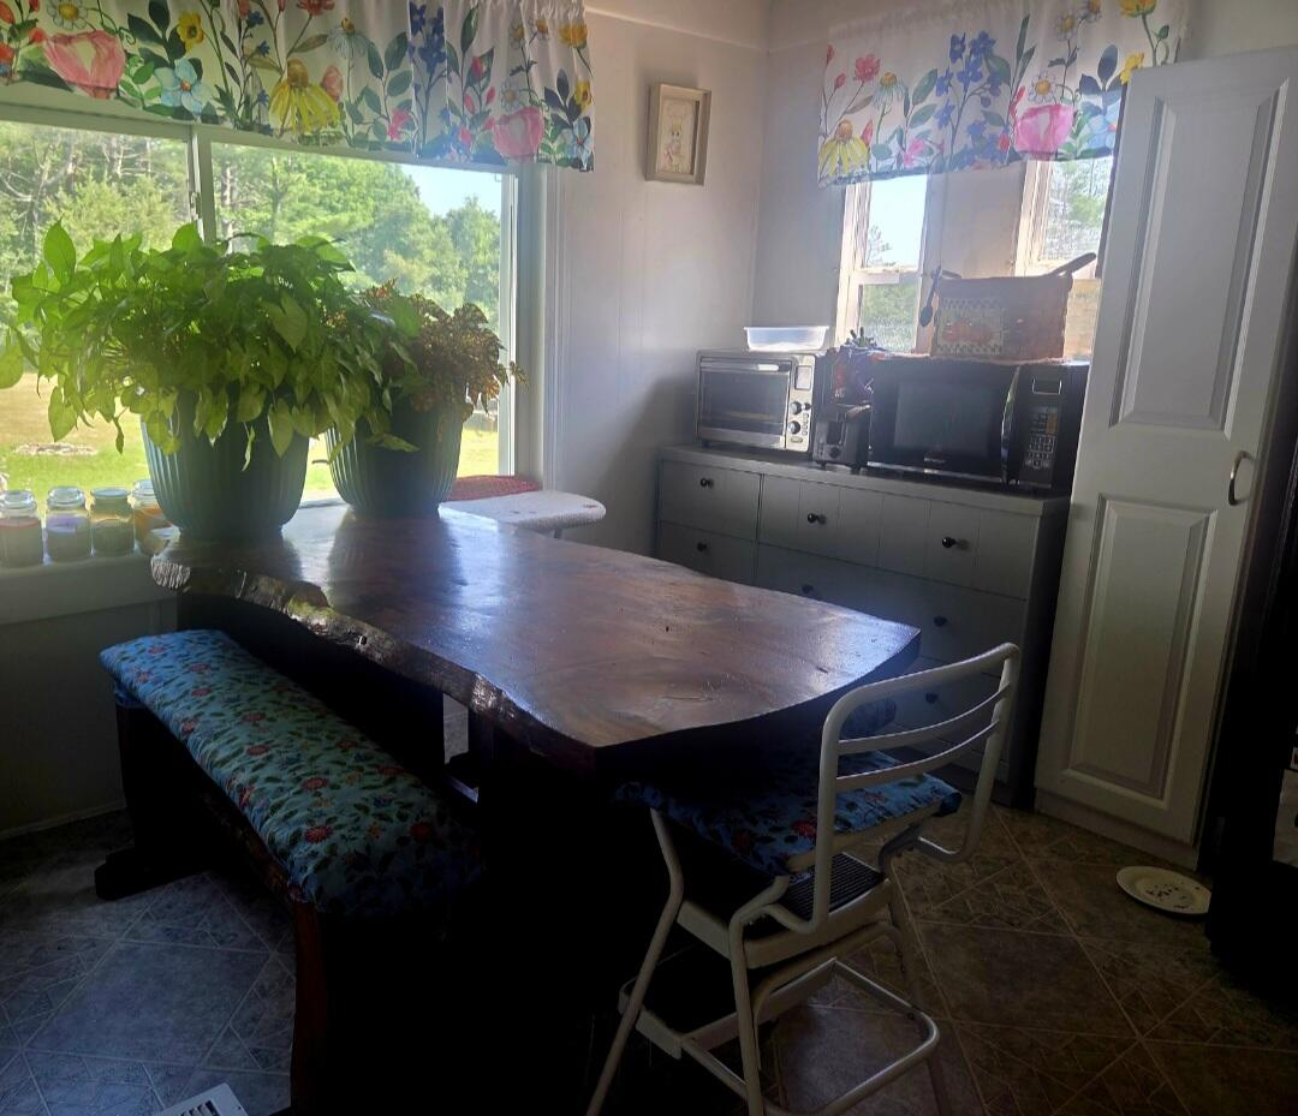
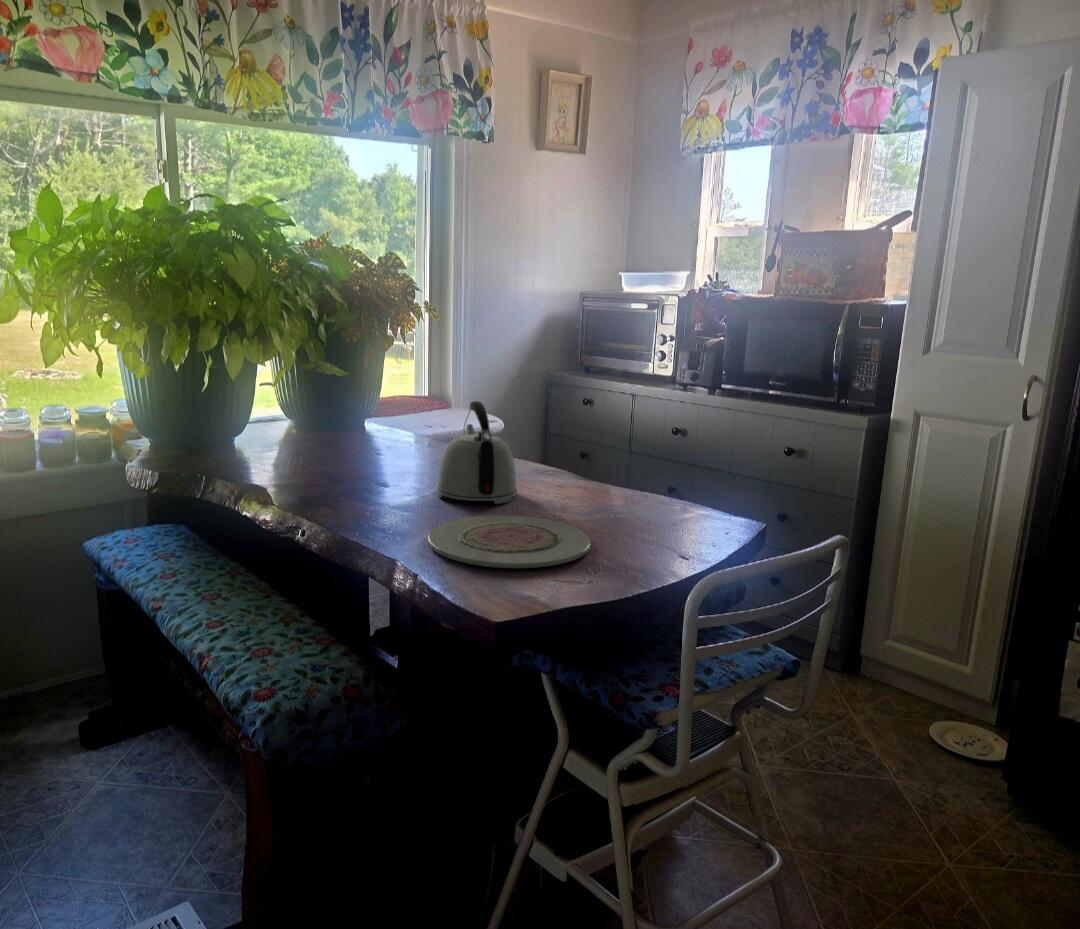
+ plate [427,515,592,569]
+ kettle [436,400,518,505]
